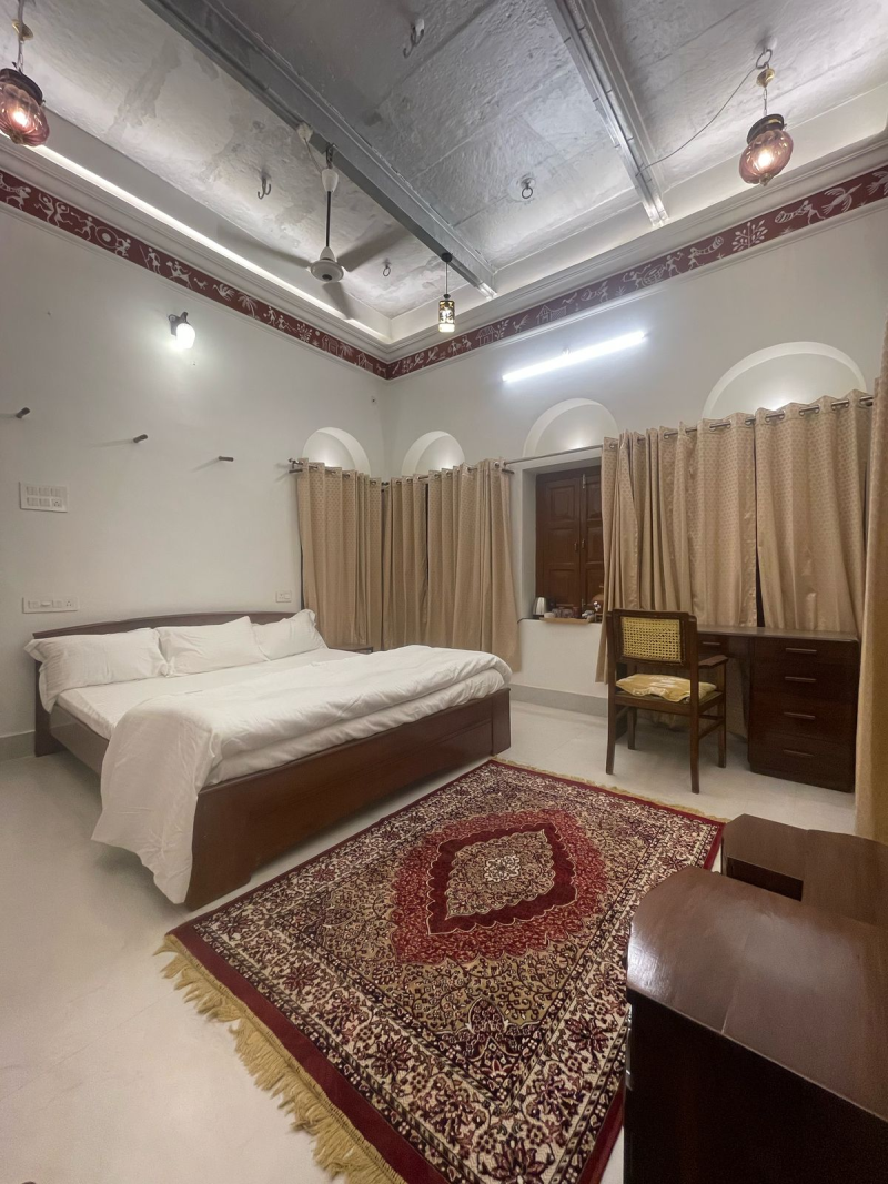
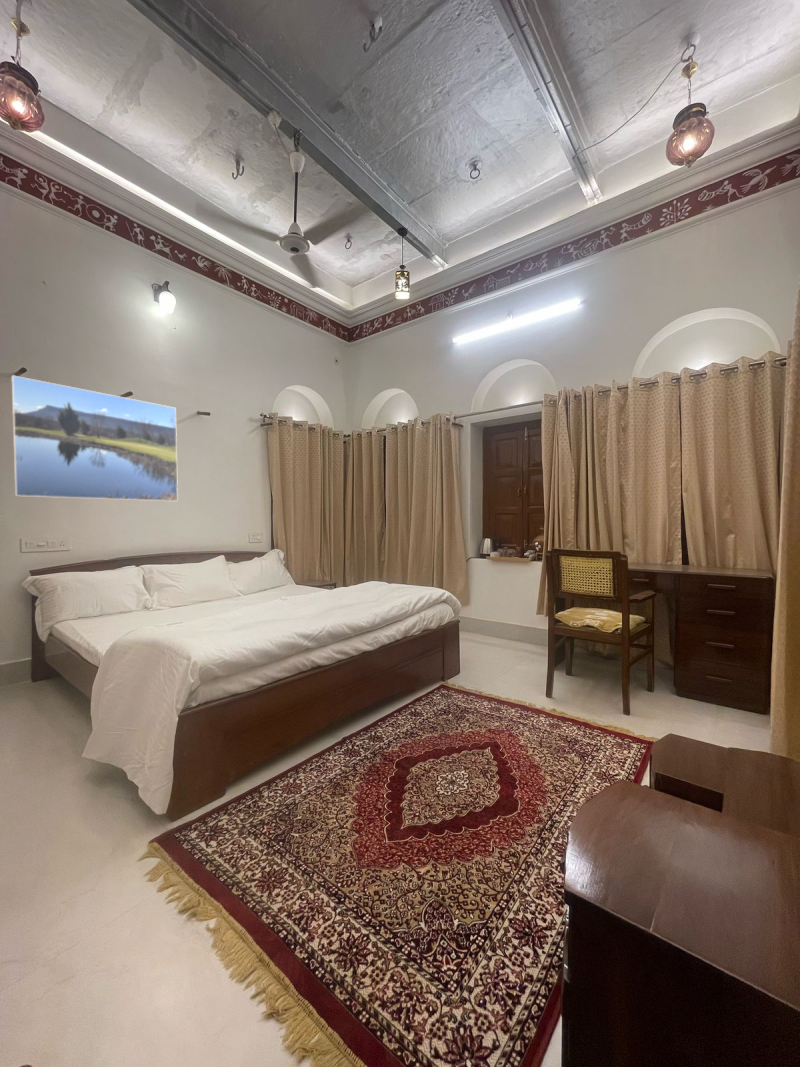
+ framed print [10,374,179,502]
